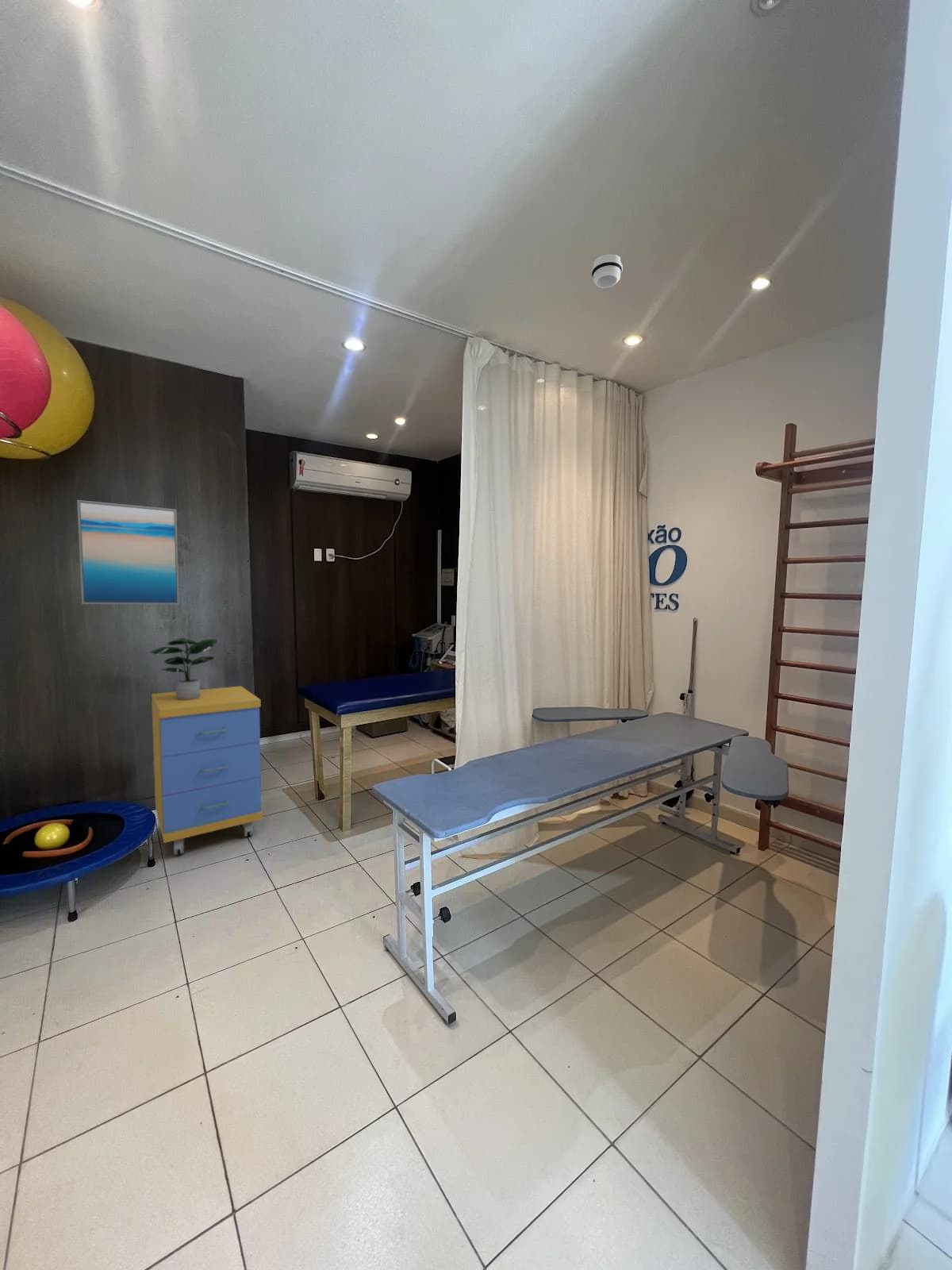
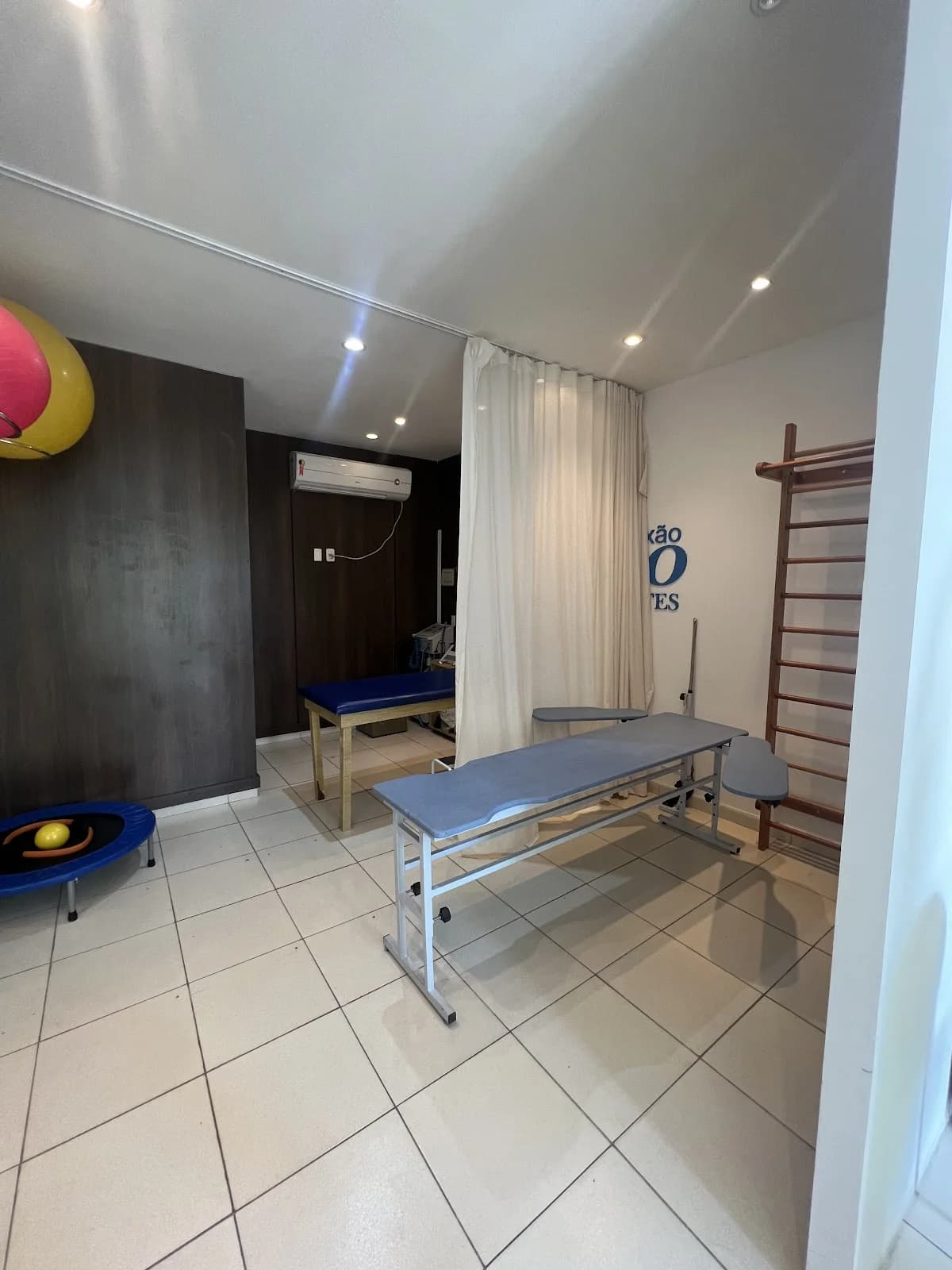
- smoke detector [590,253,624,289]
- storage cabinet [151,685,263,856]
- potted plant [148,637,218,700]
- wall art [76,499,180,606]
